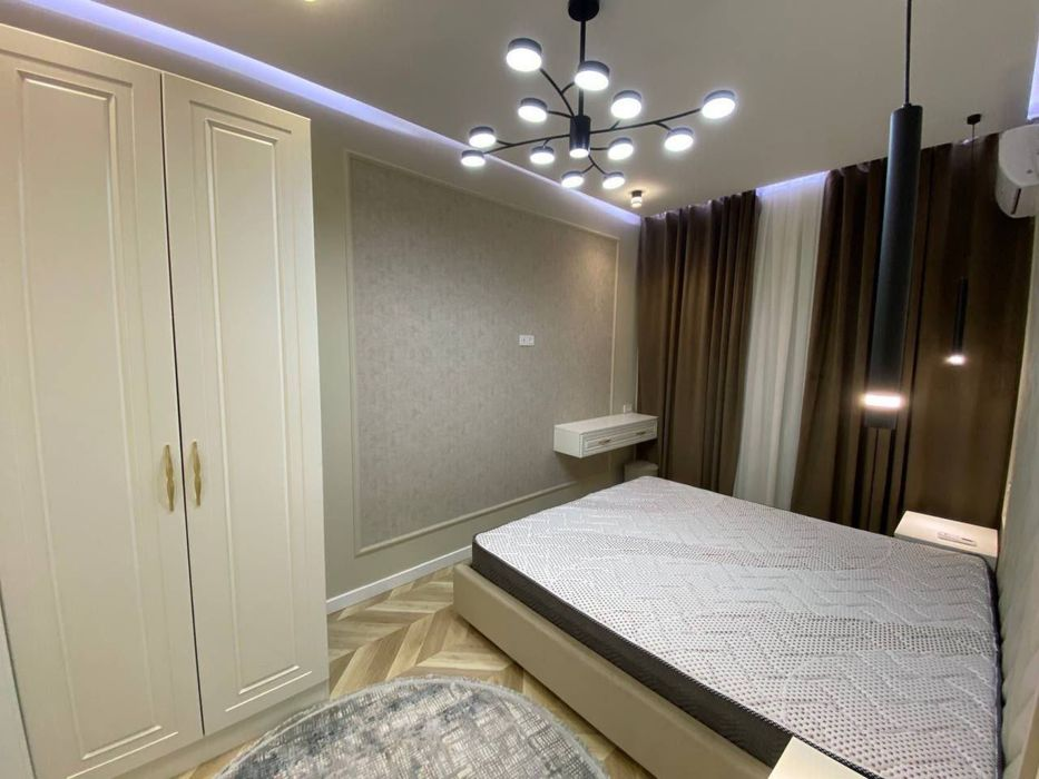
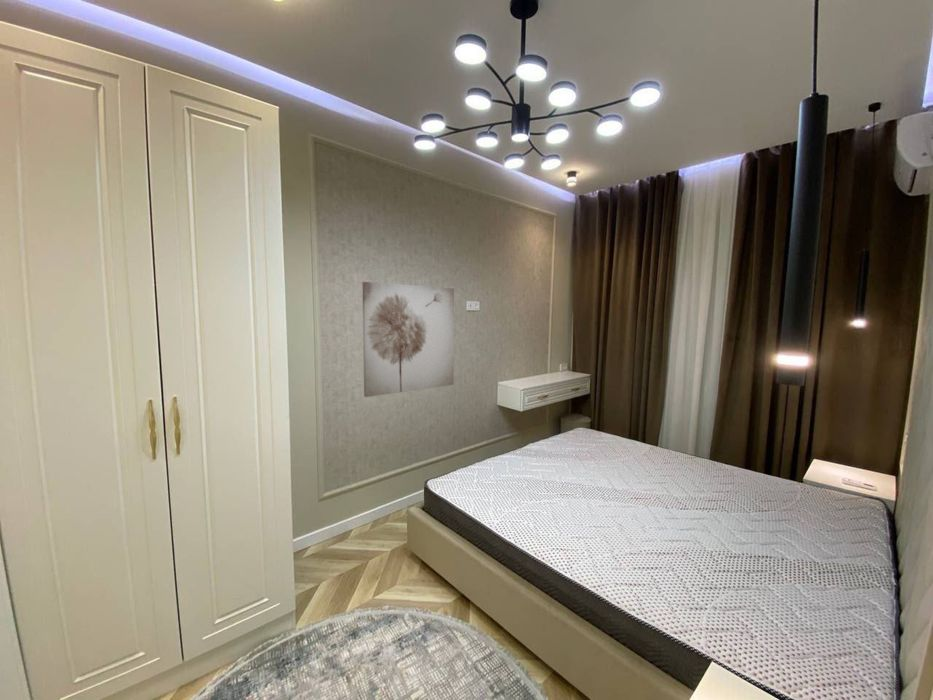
+ wall art [361,281,455,398]
